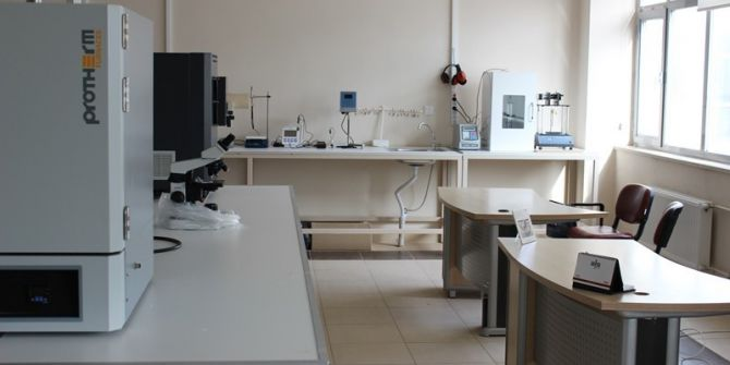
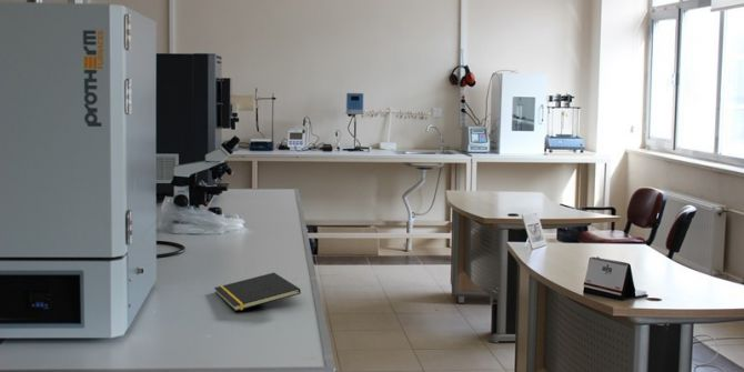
+ notepad [213,271,302,312]
